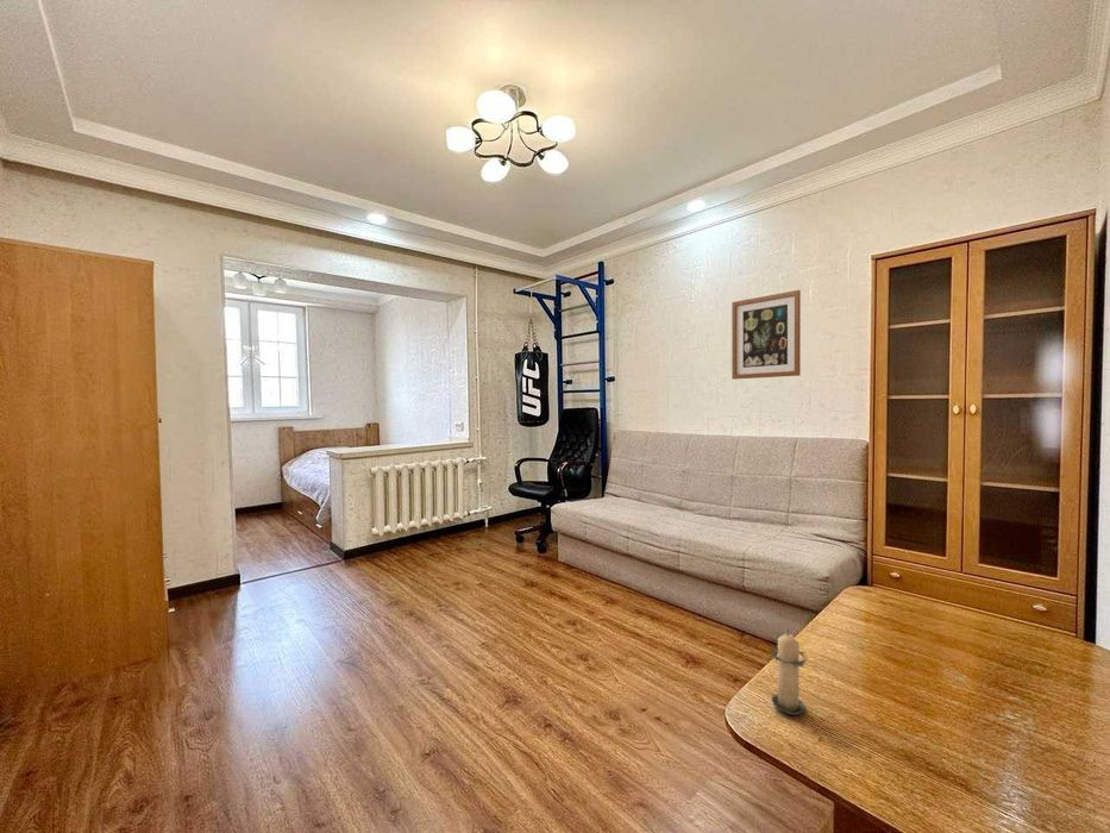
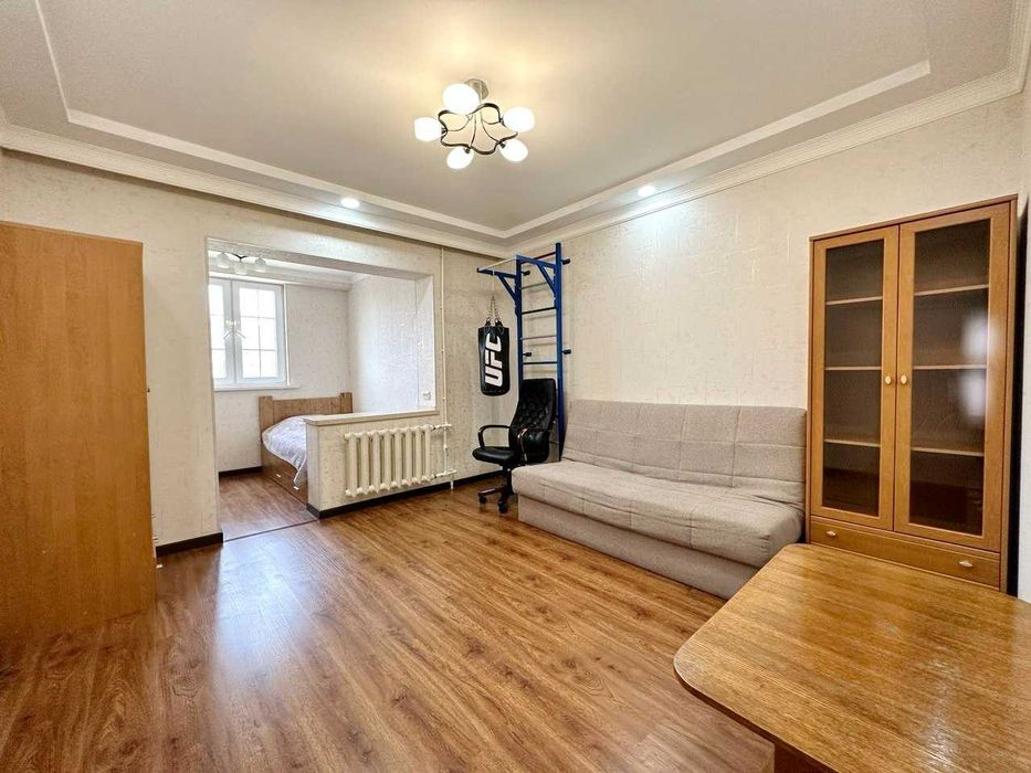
- wall art [730,289,802,381]
- candle [769,628,808,716]
